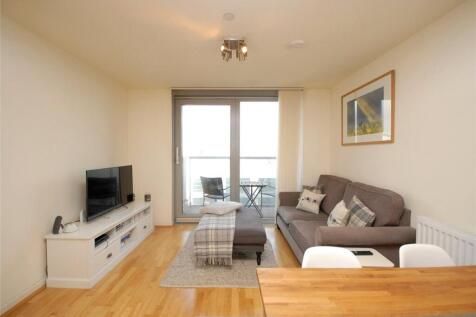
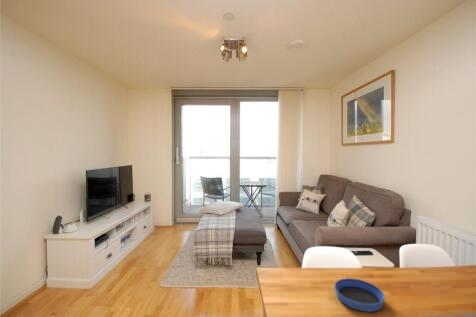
+ bowl [334,277,386,313]
